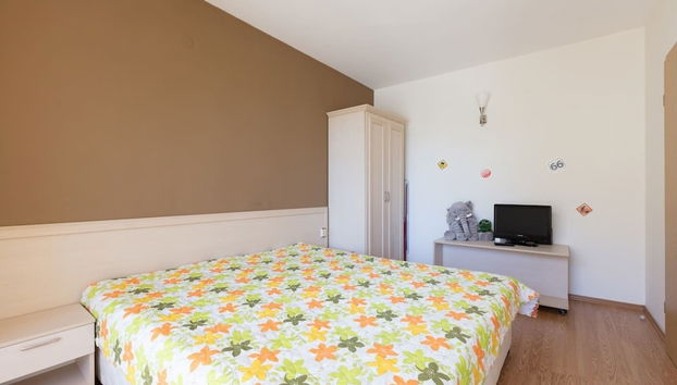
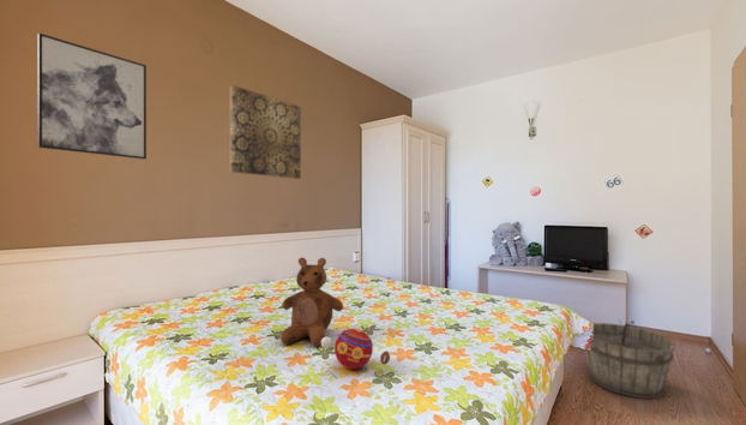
+ teddy bear [279,256,344,347]
+ wall art [229,84,302,180]
+ toy ball [320,327,391,370]
+ wall art [37,32,148,161]
+ wooden bucket [584,319,676,400]
